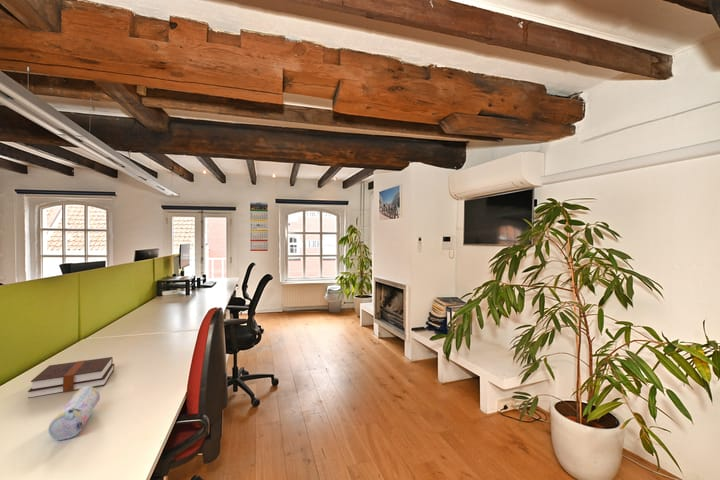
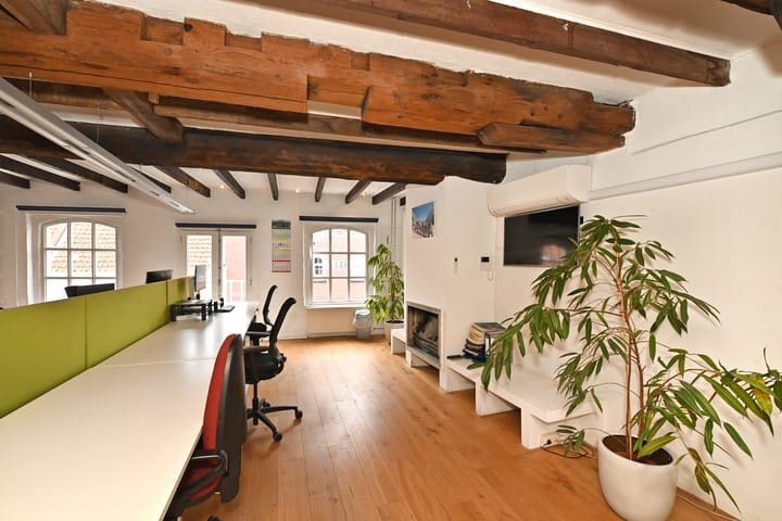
- pencil case [47,387,101,441]
- hardback book [27,356,115,399]
